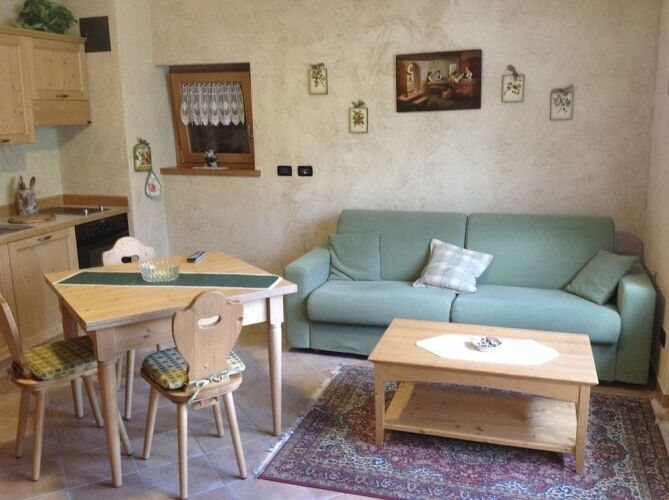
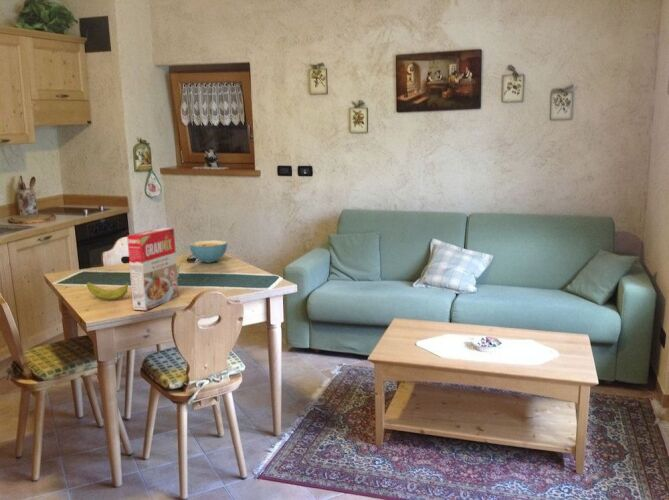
+ cereal bowl [189,239,228,264]
+ banana [86,281,130,301]
+ cereal box [126,227,179,311]
